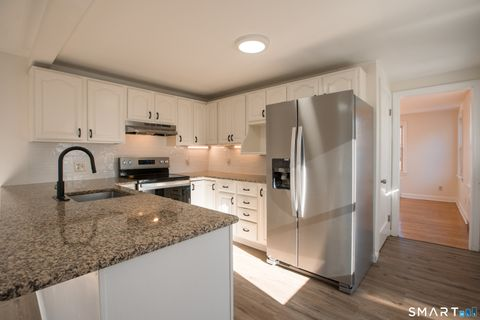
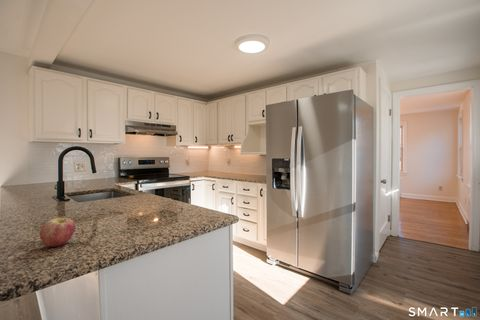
+ apple [39,217,76,248]
